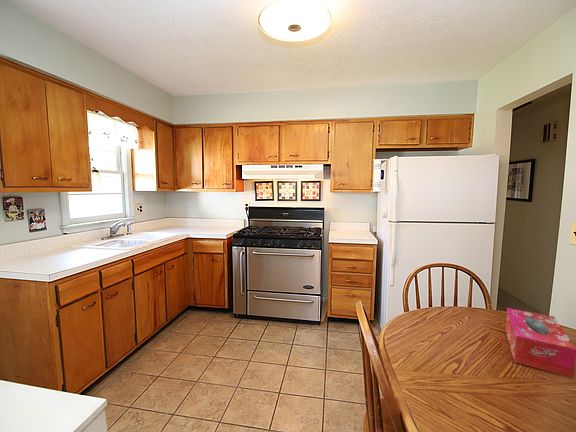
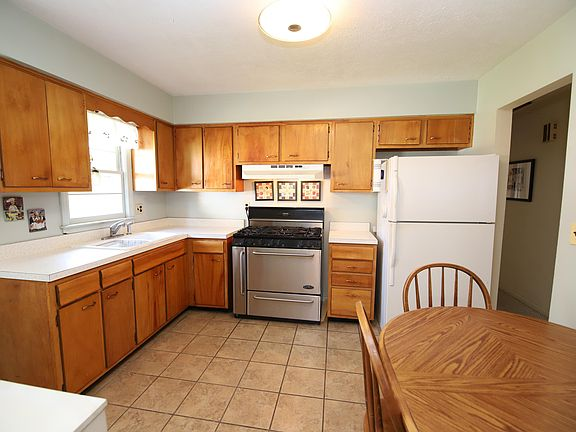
- tissue box [505,307,576,379]
